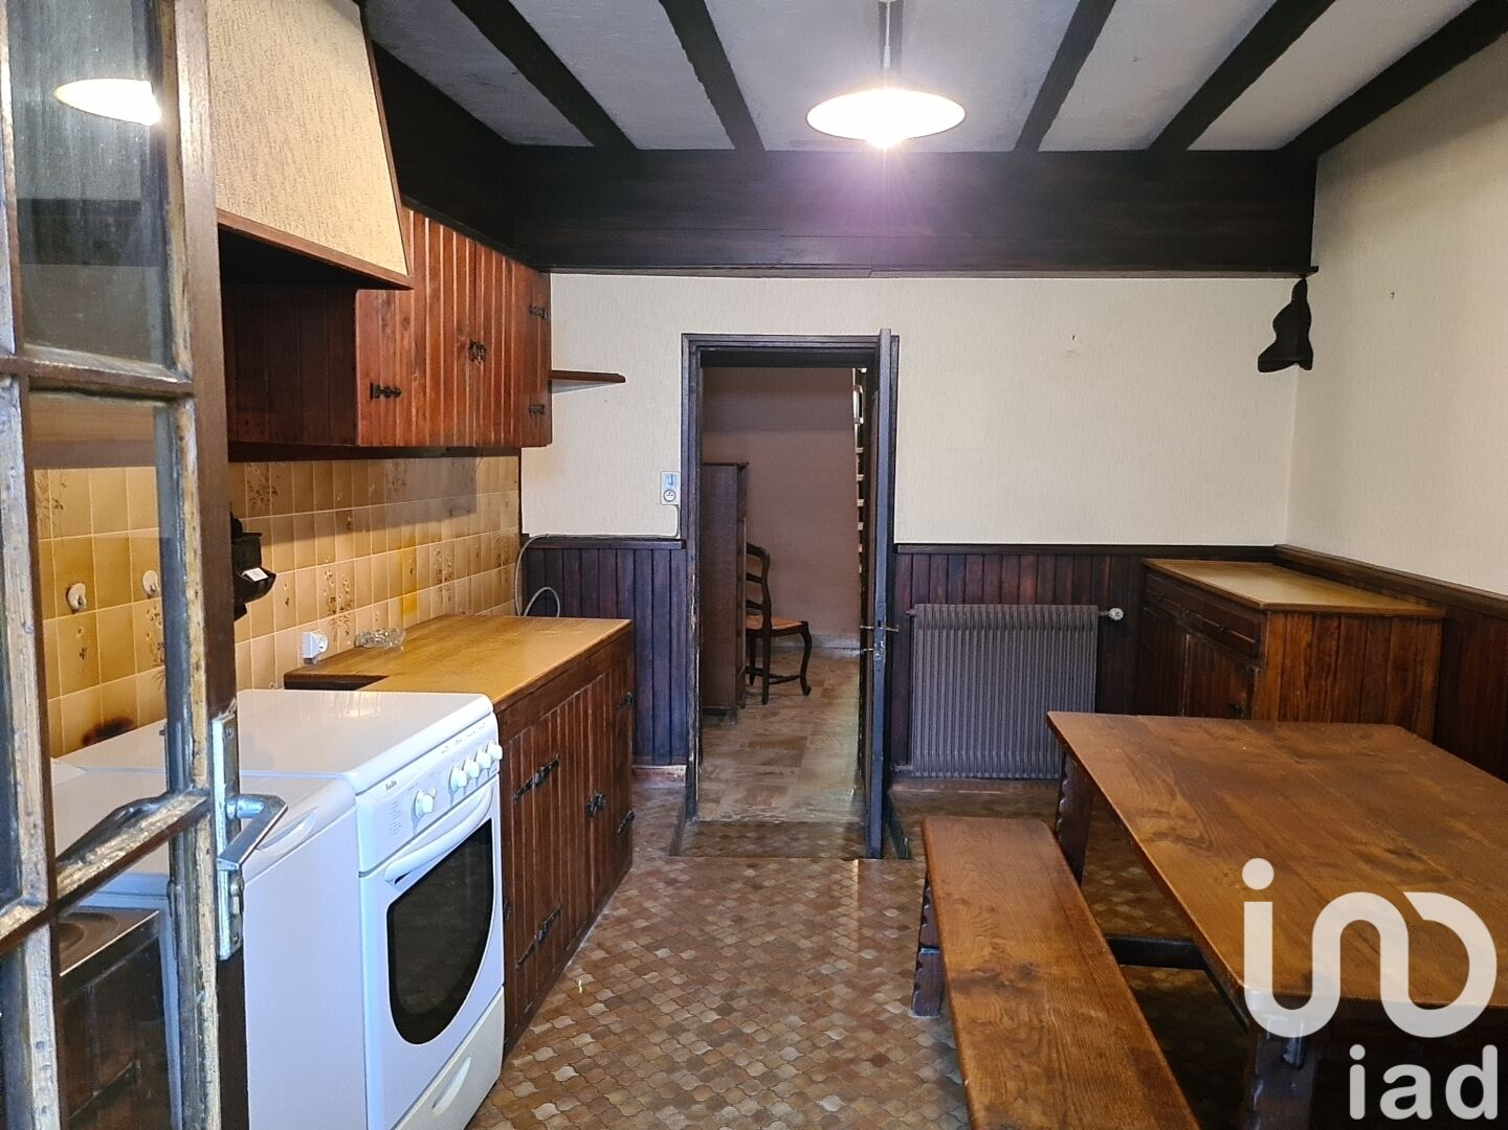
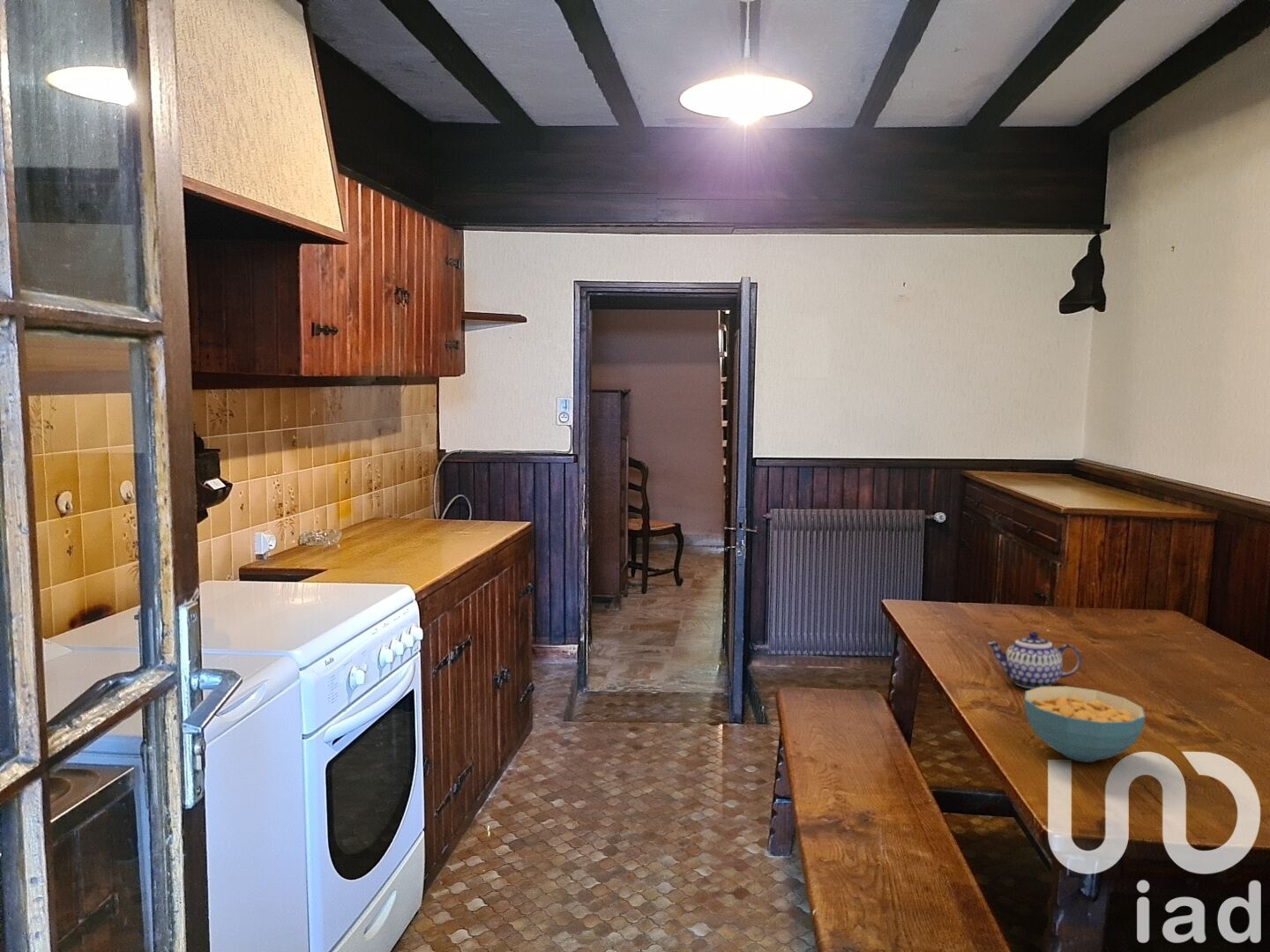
+ teapot [985,631,1082,689]
+ cereal bowl [1023,685,1147,762]
